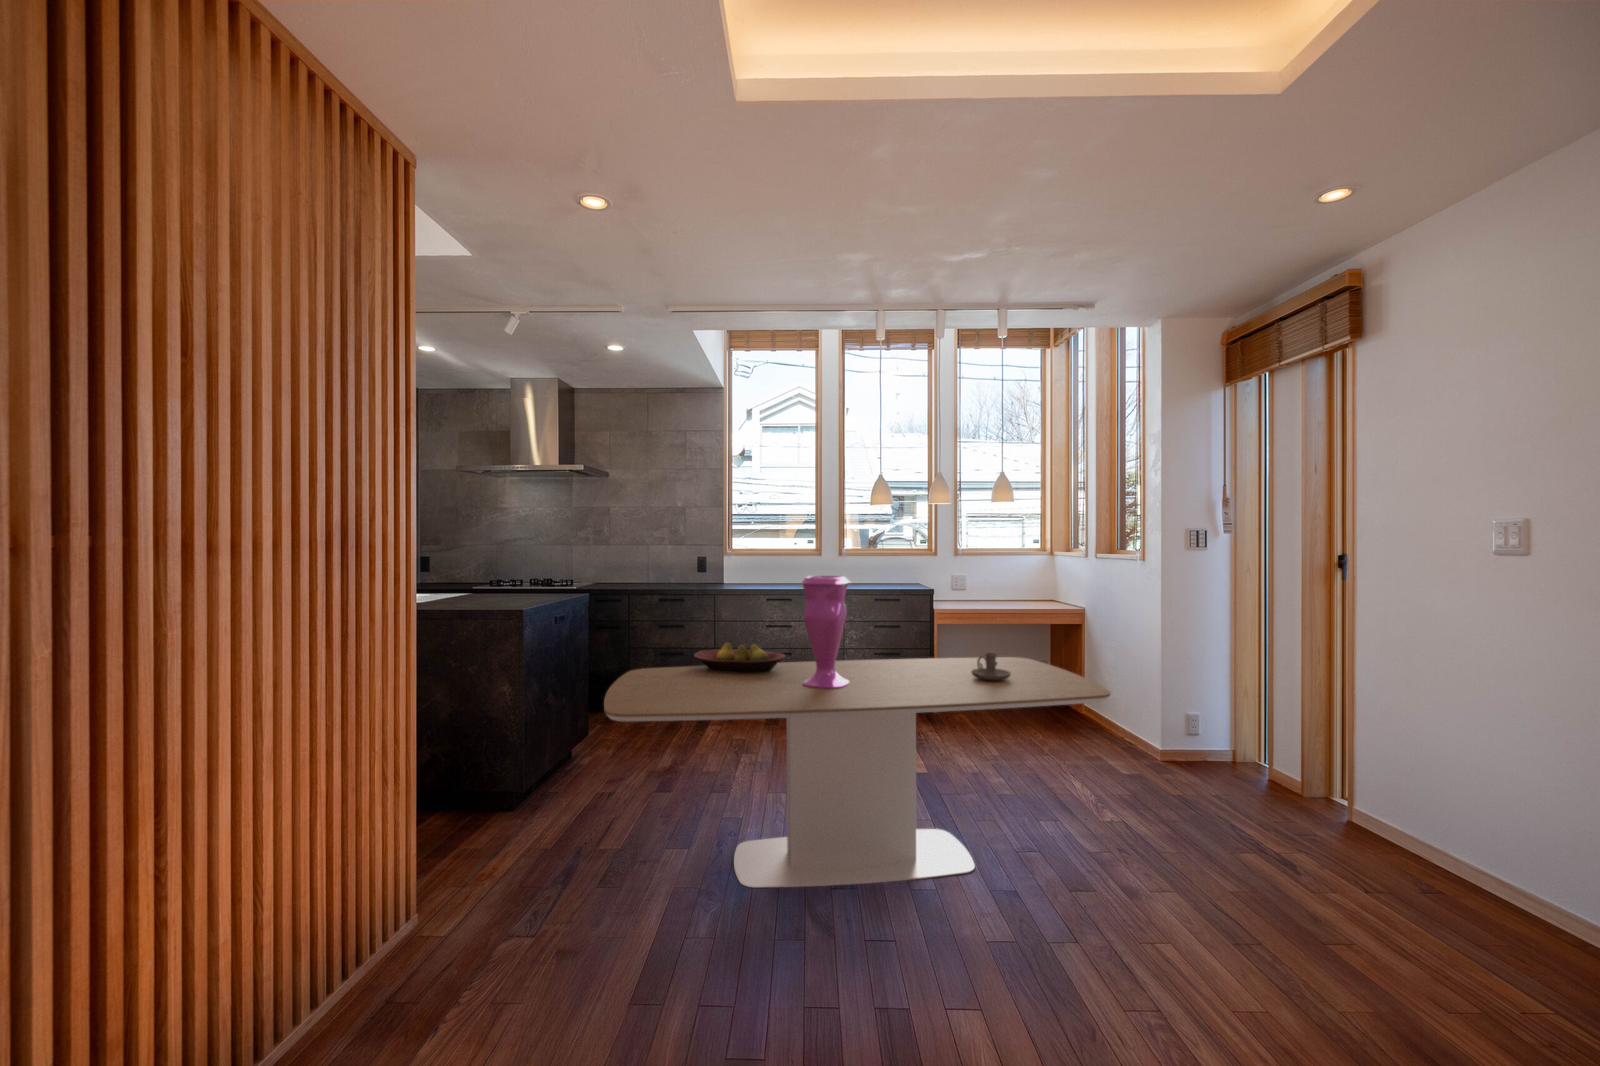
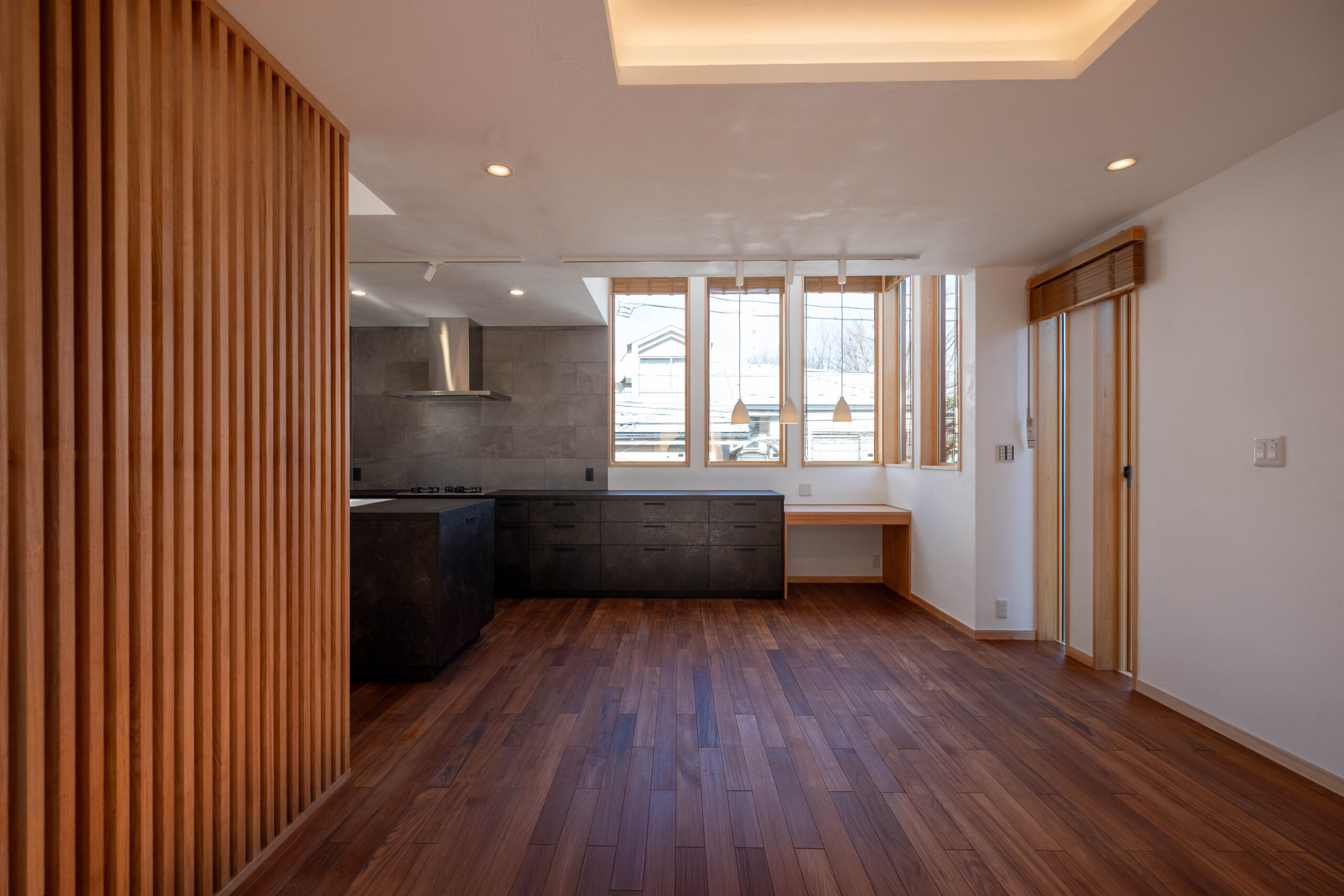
- fruit bowl [693,642,786,672]
- dining table [604,657,1111,889]
- vase [798,575,852,688]
- candle holder [971,652,1011,681]
